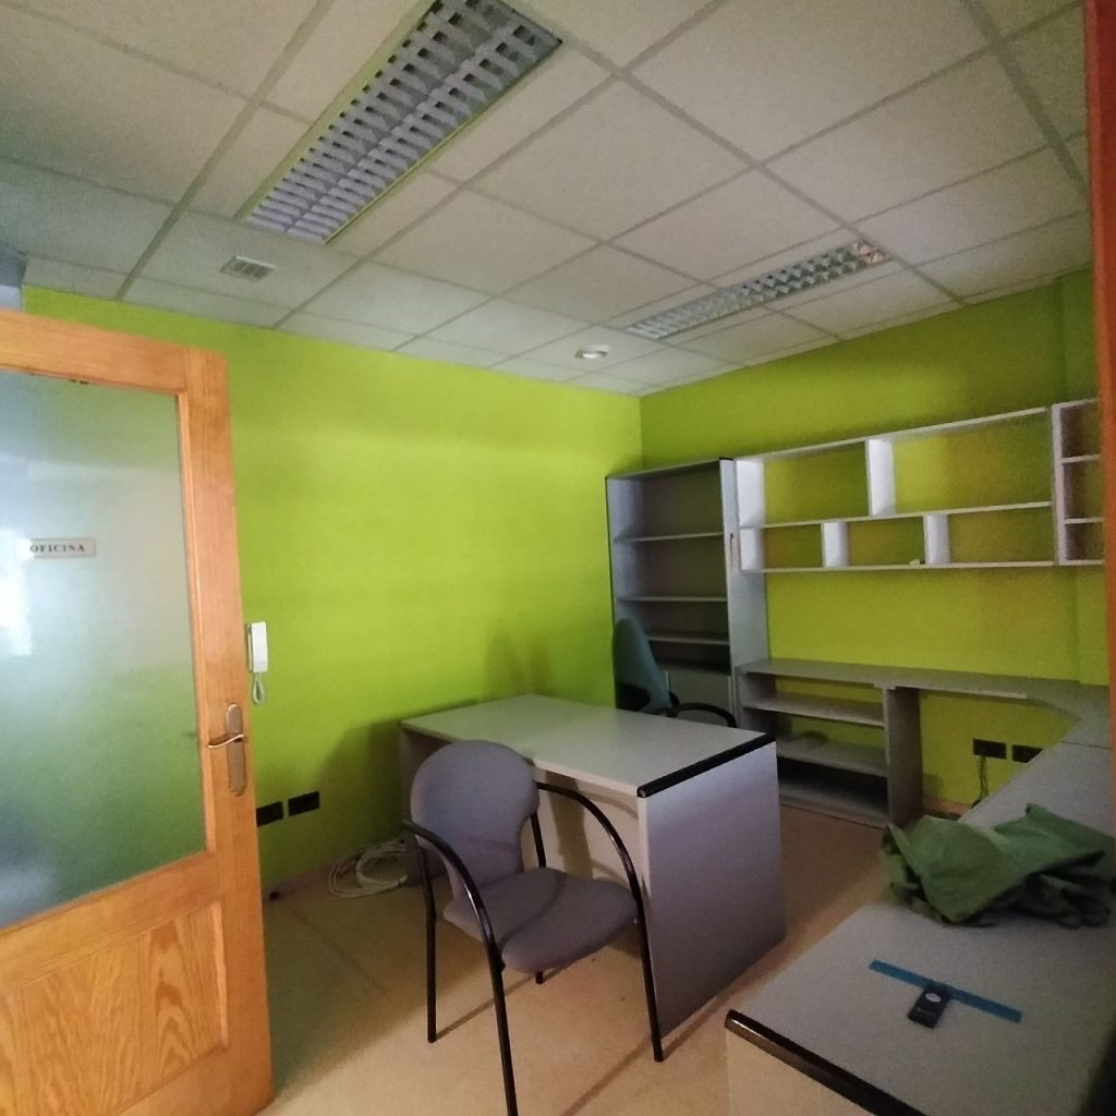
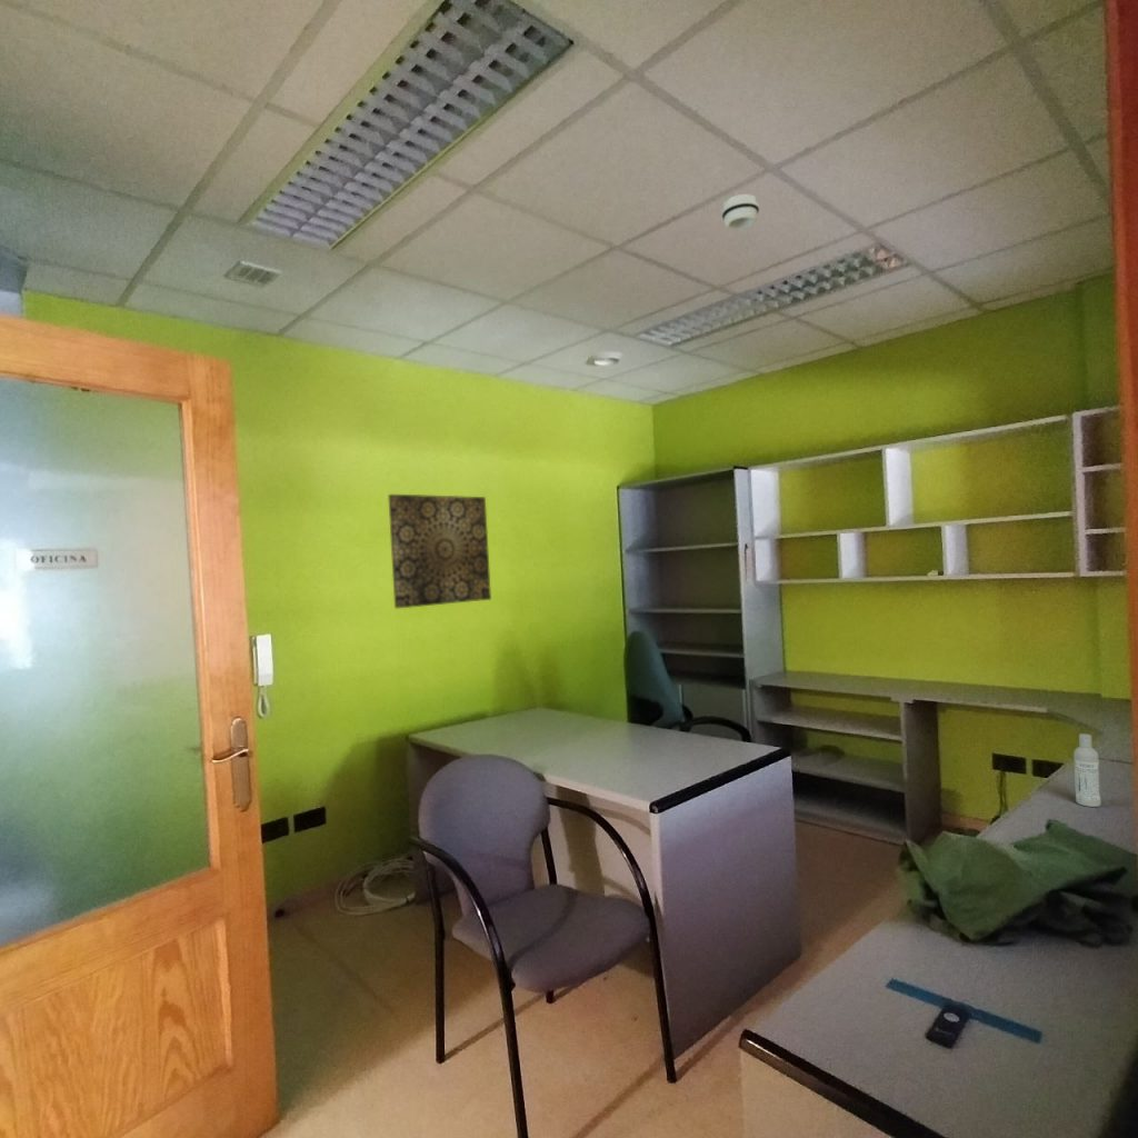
+ wall art [387,493,492,609]
+ bottle [1072,732,1102,808]
+ smoke detector [720,193,760,231]
